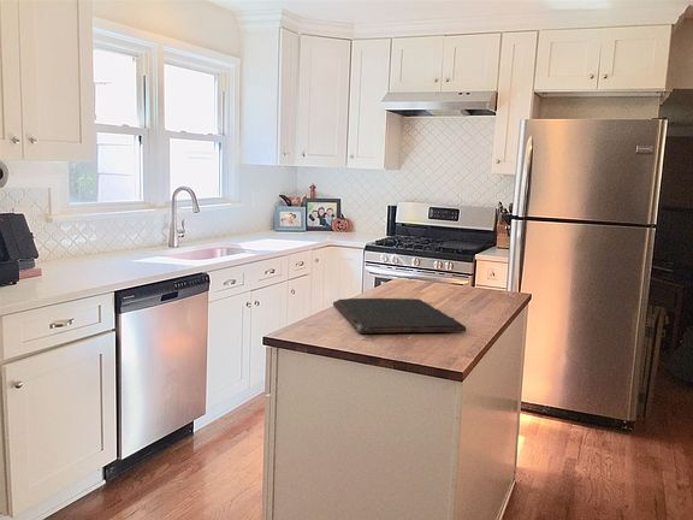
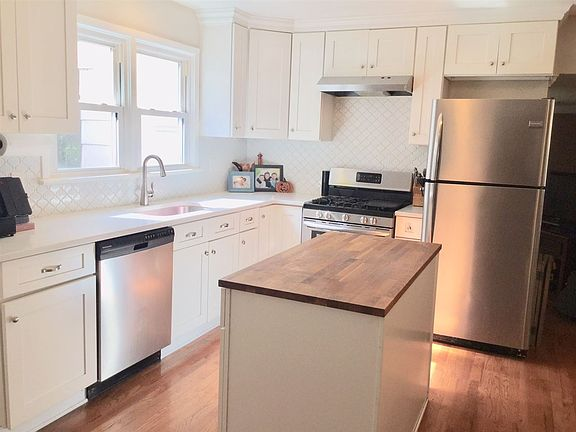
- cutting board [332,297,467,335]
